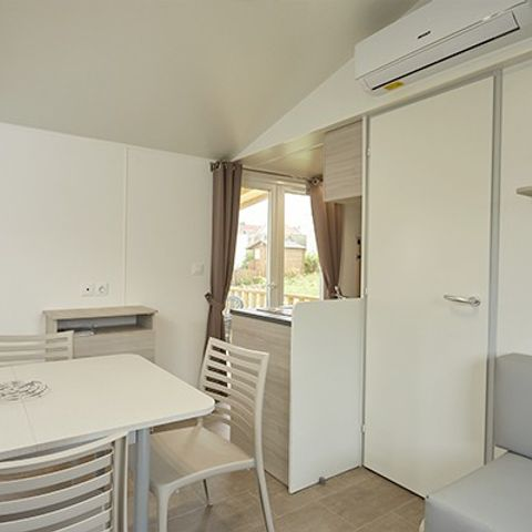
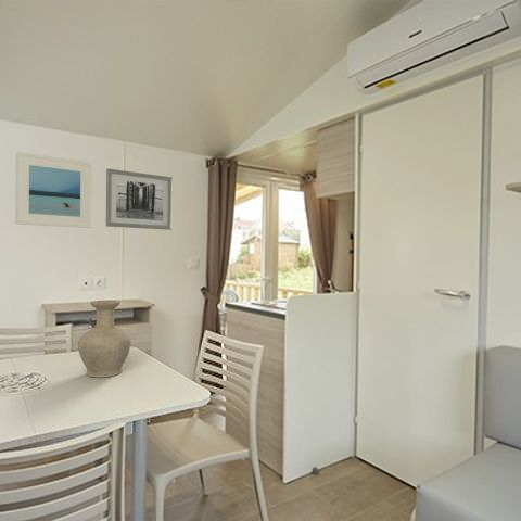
+ wall art [105,167,174,231]
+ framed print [14,151,93,229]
+ vase [77,300,132,379]
